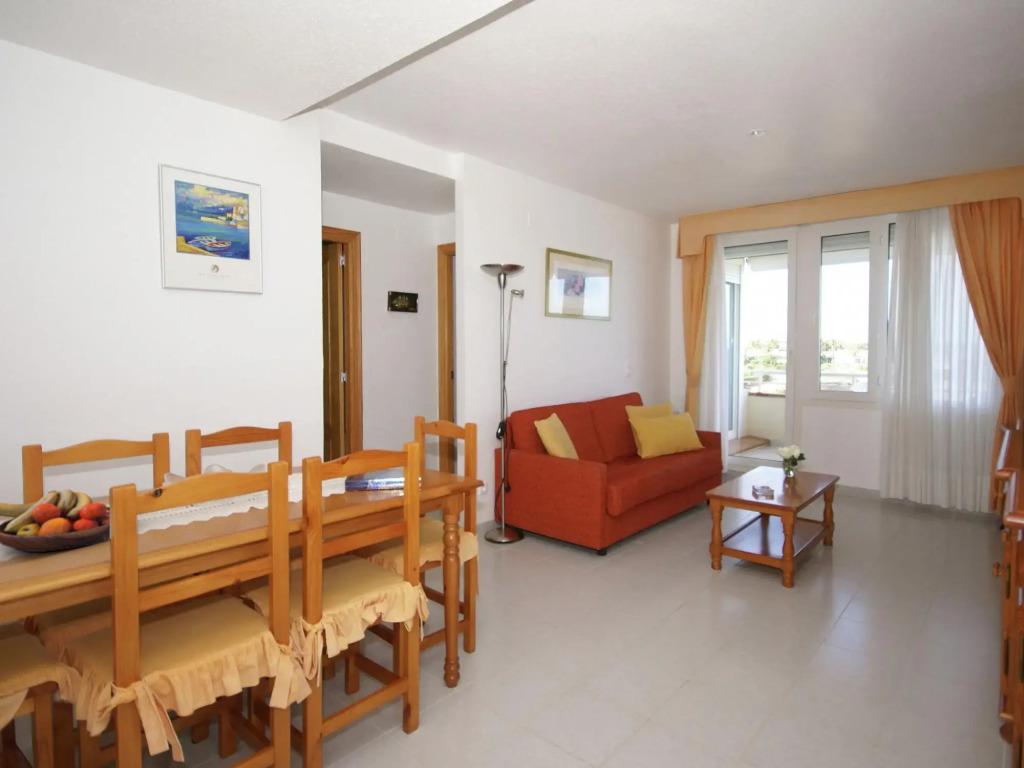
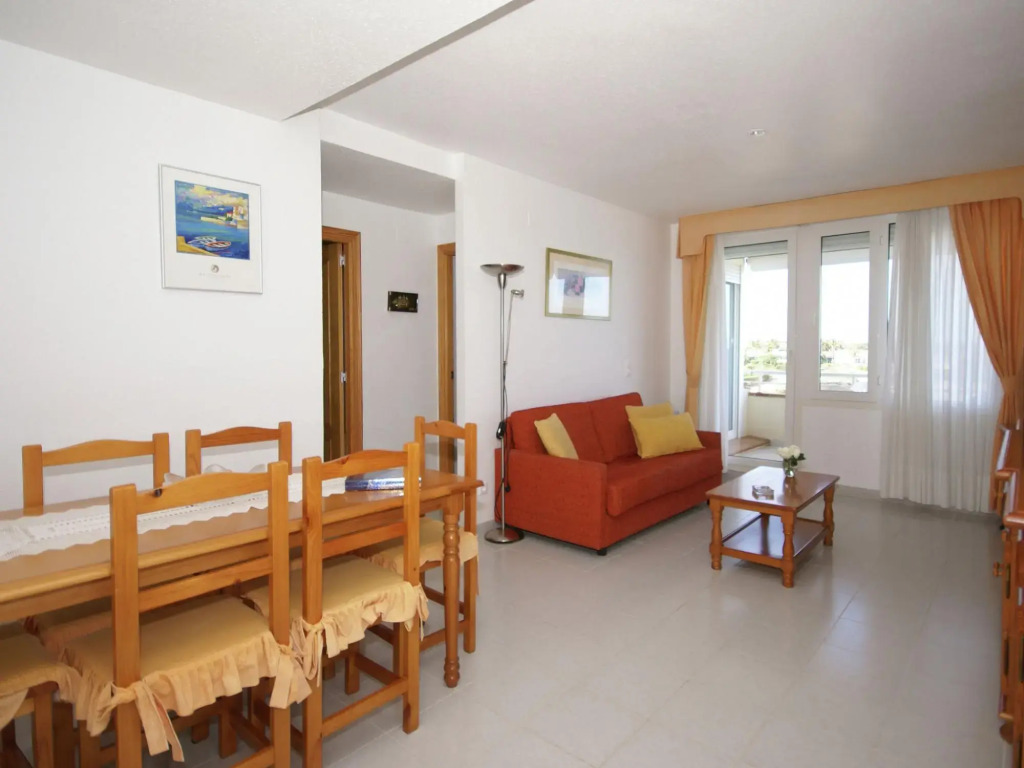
- fruit bowl [0,488,111,553]
